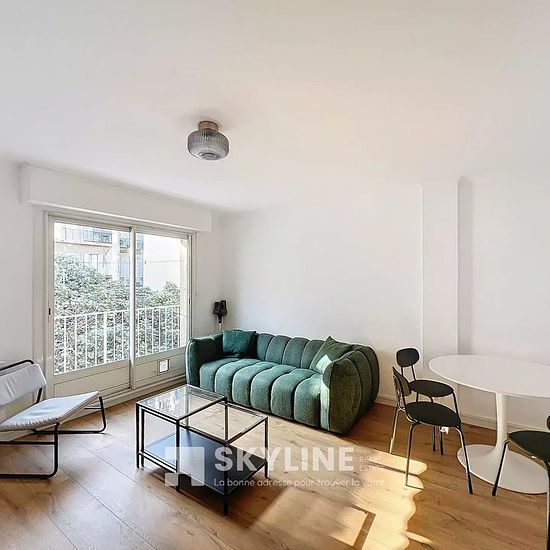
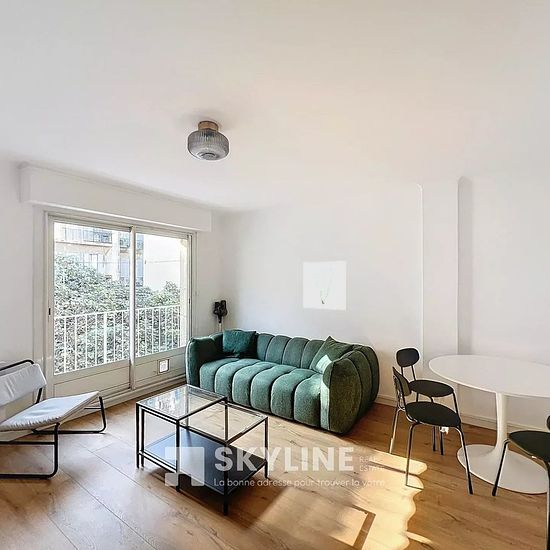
+ wall art [303,260,347,311]
